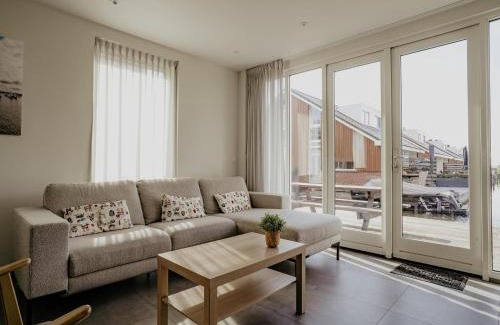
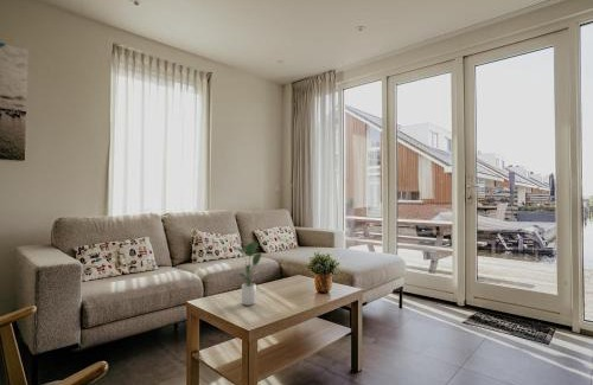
+ potted plant [232,240,262,307]
